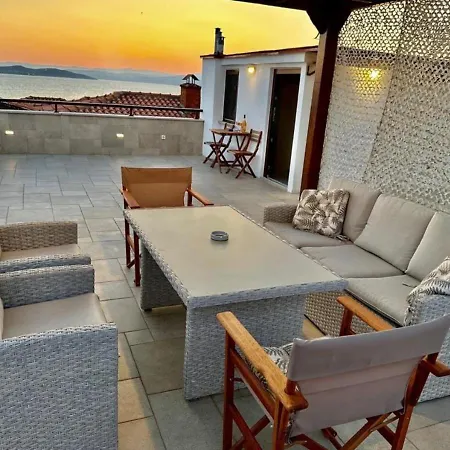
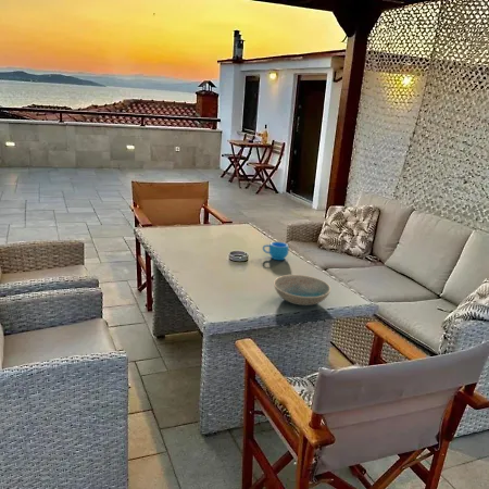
+ dish [273,274,331,306]
+ cup [262,241,290,261]
